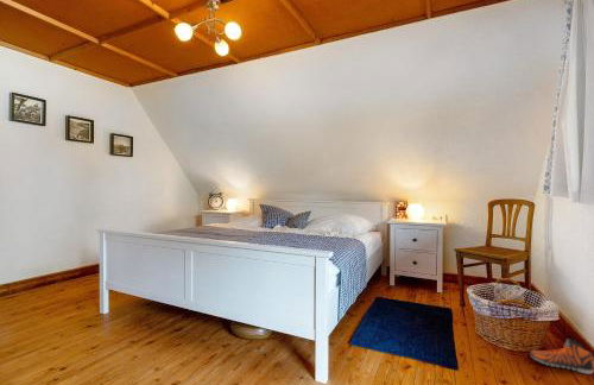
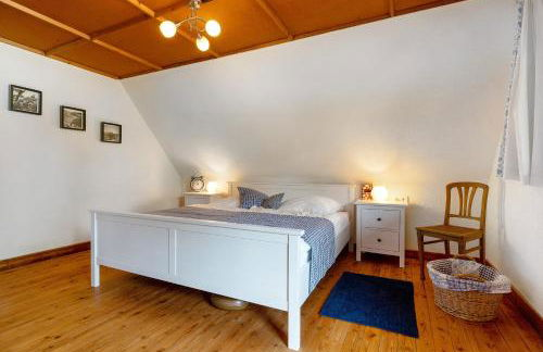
- sneaker [529,337,594,375]
